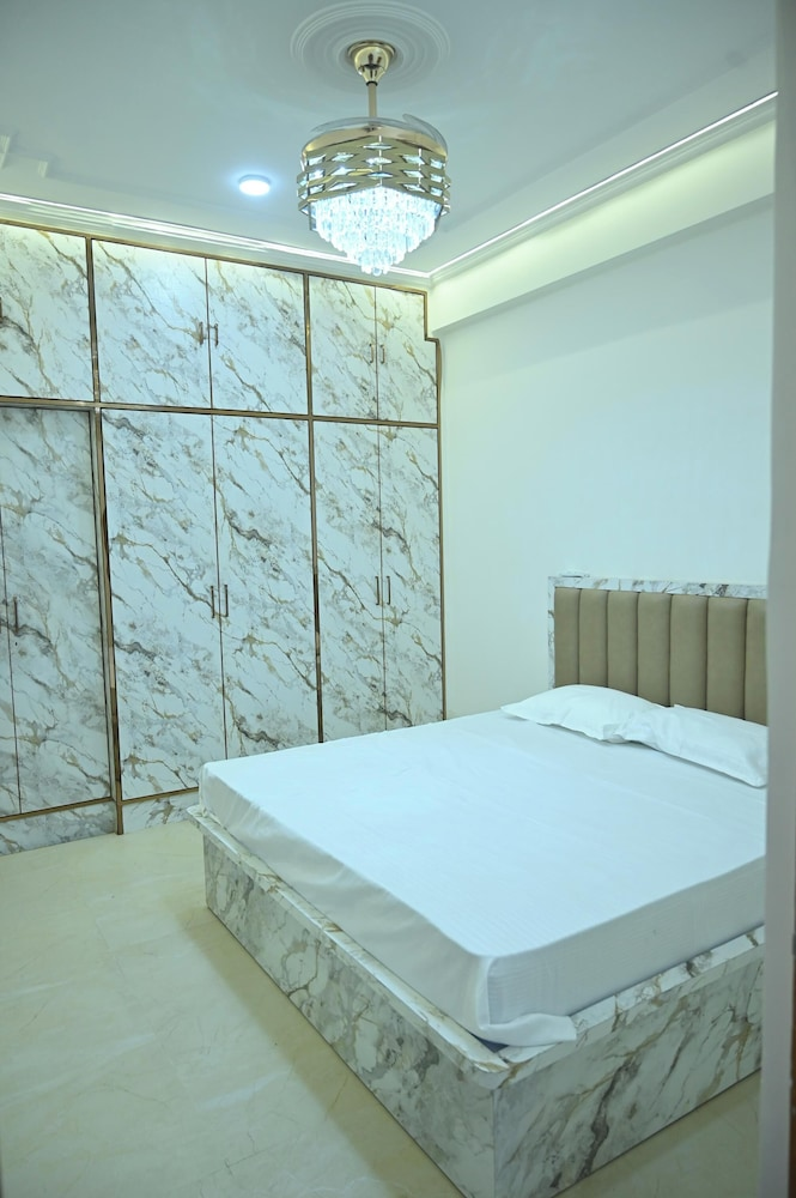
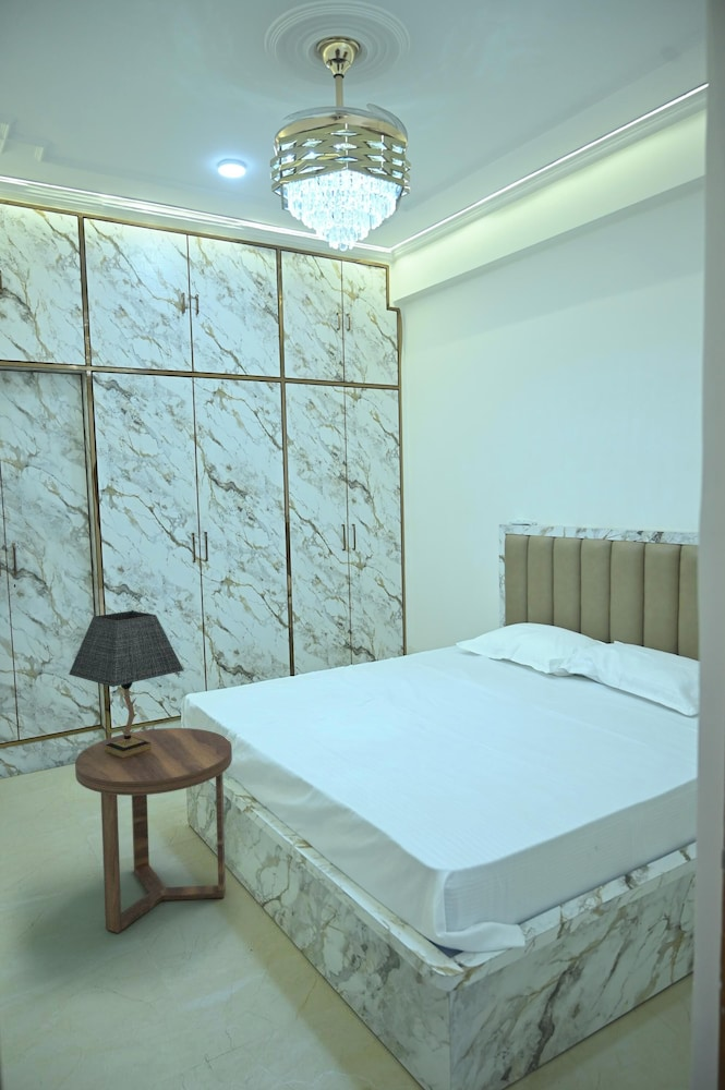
+ table lamp [68,610,184,758]
+ side table [74,727,233,934]
